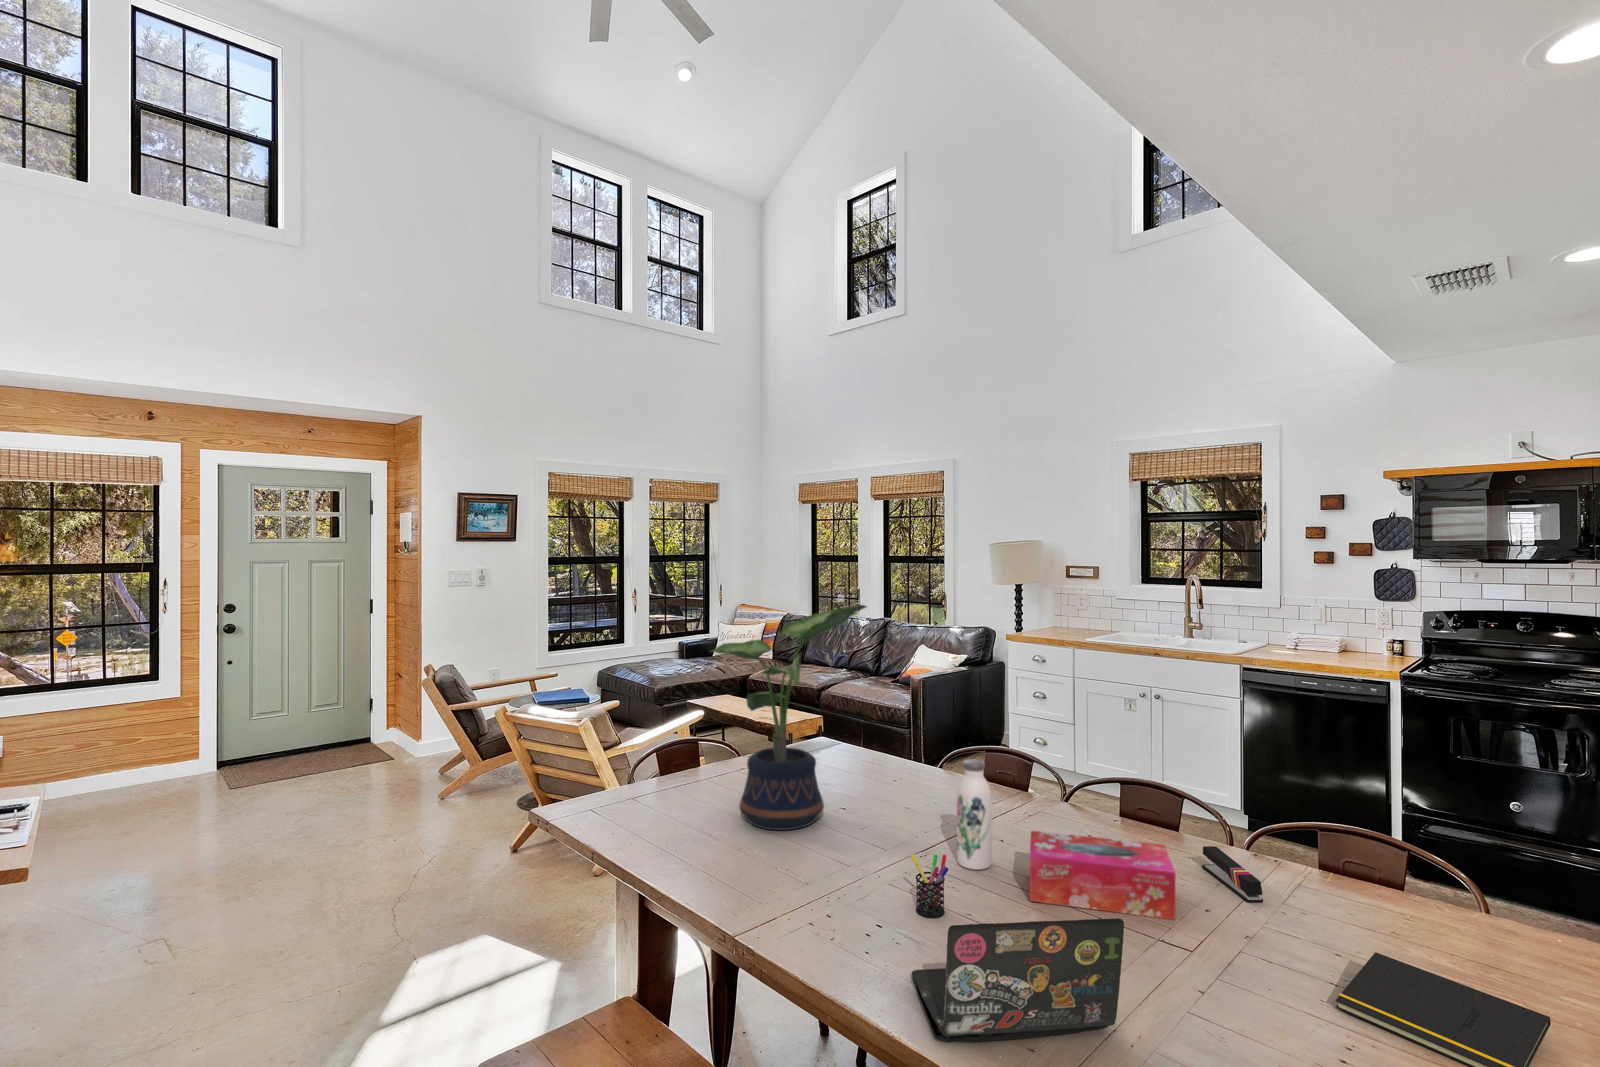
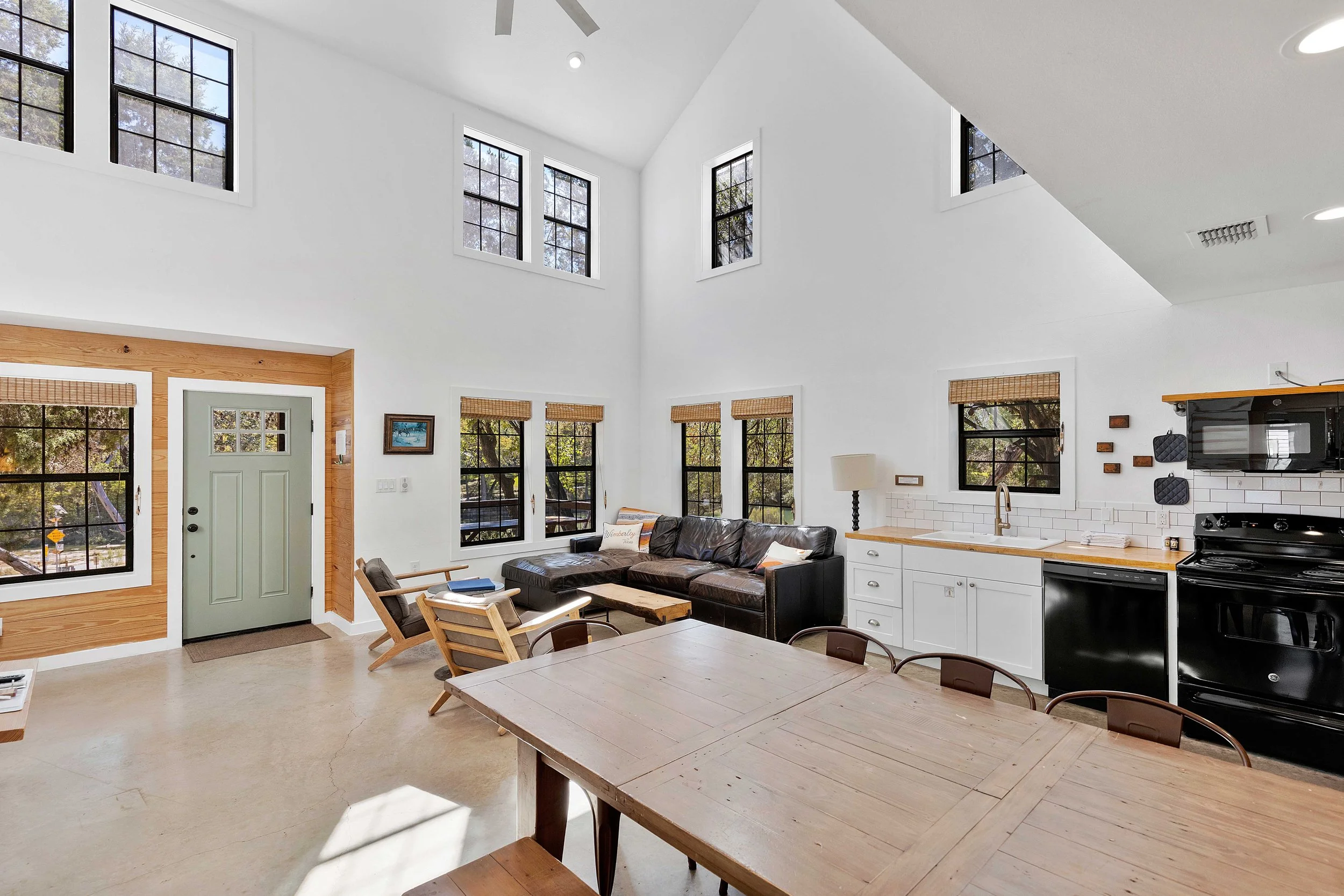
- water bottle [956,759,993,871]
- notepad [1335,951,1551,1067]
- potted plant [710,604,869,831]
- pen holder [911,854,949,918]
- laptop [911,918,1125,1043]
- tissue box [1029,830,1176,921]
- stapler [1201,846,1263,903]
